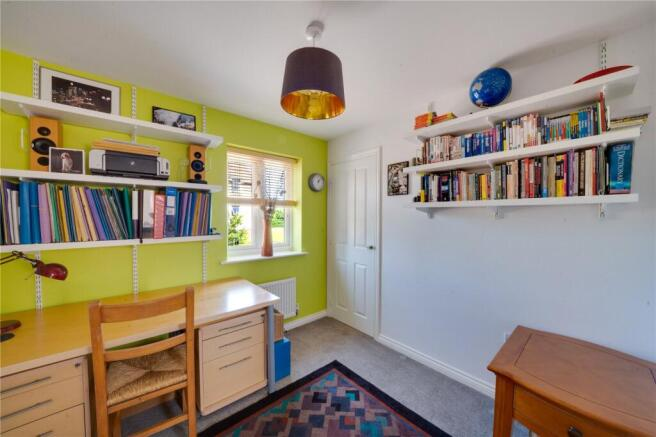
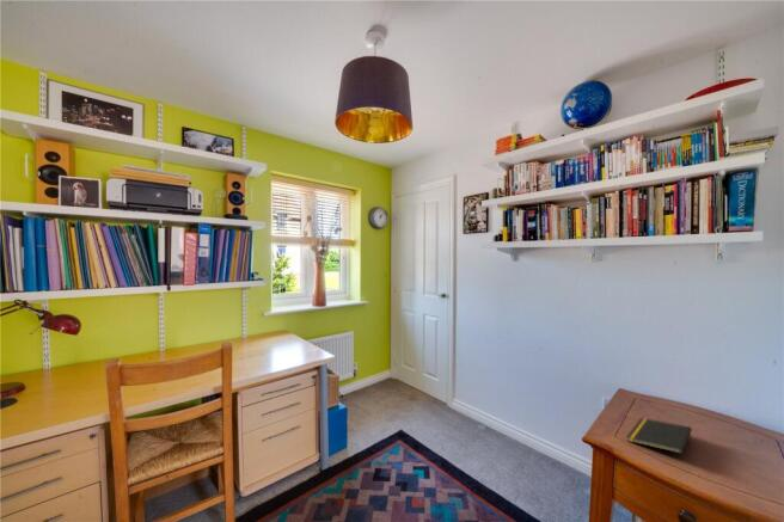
+ notepad [625,417,693,455]
